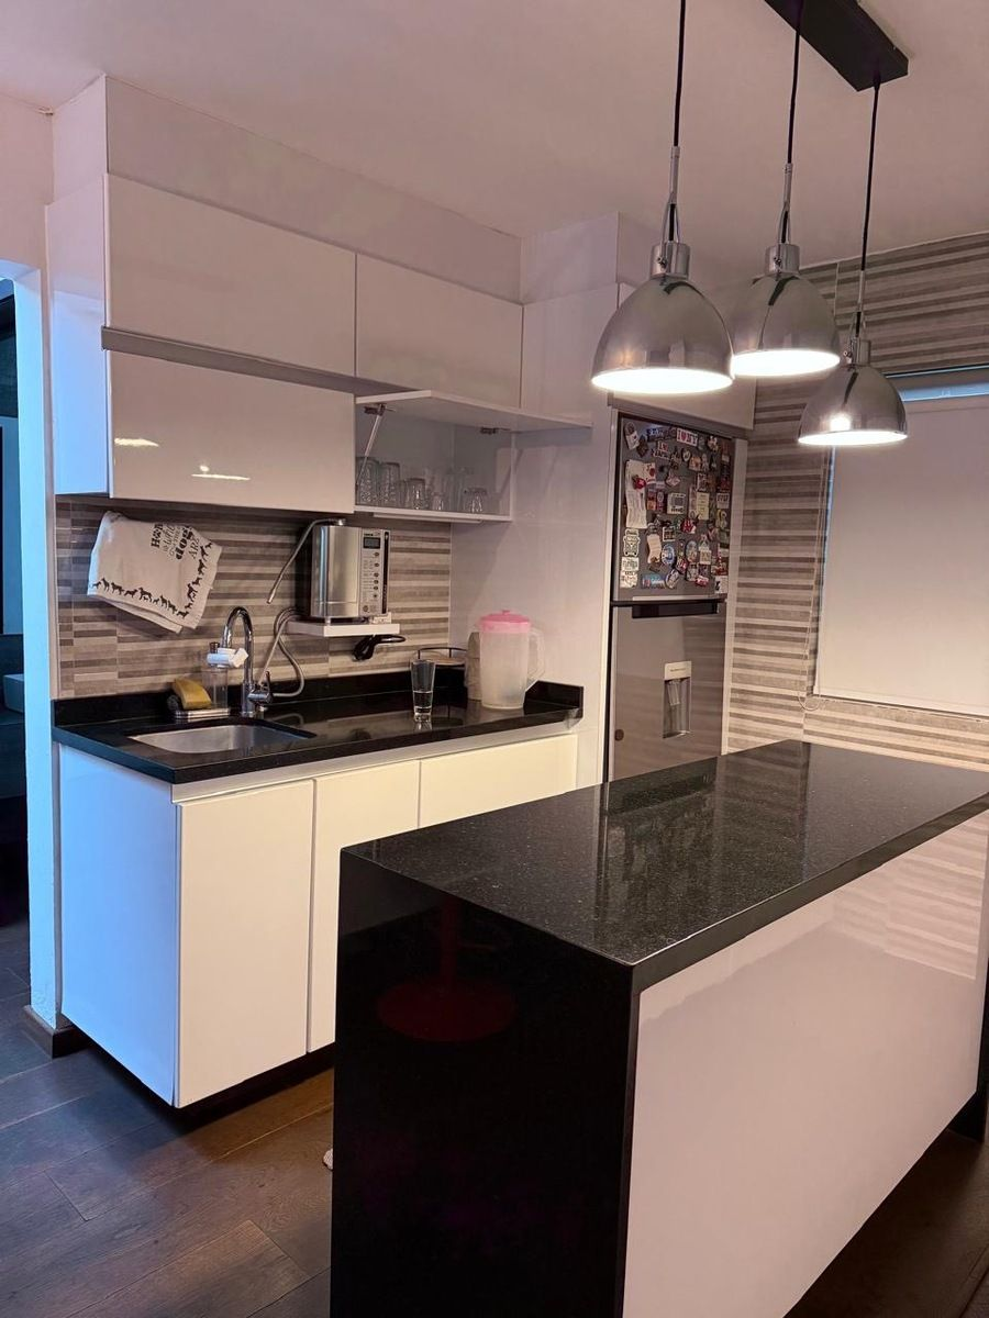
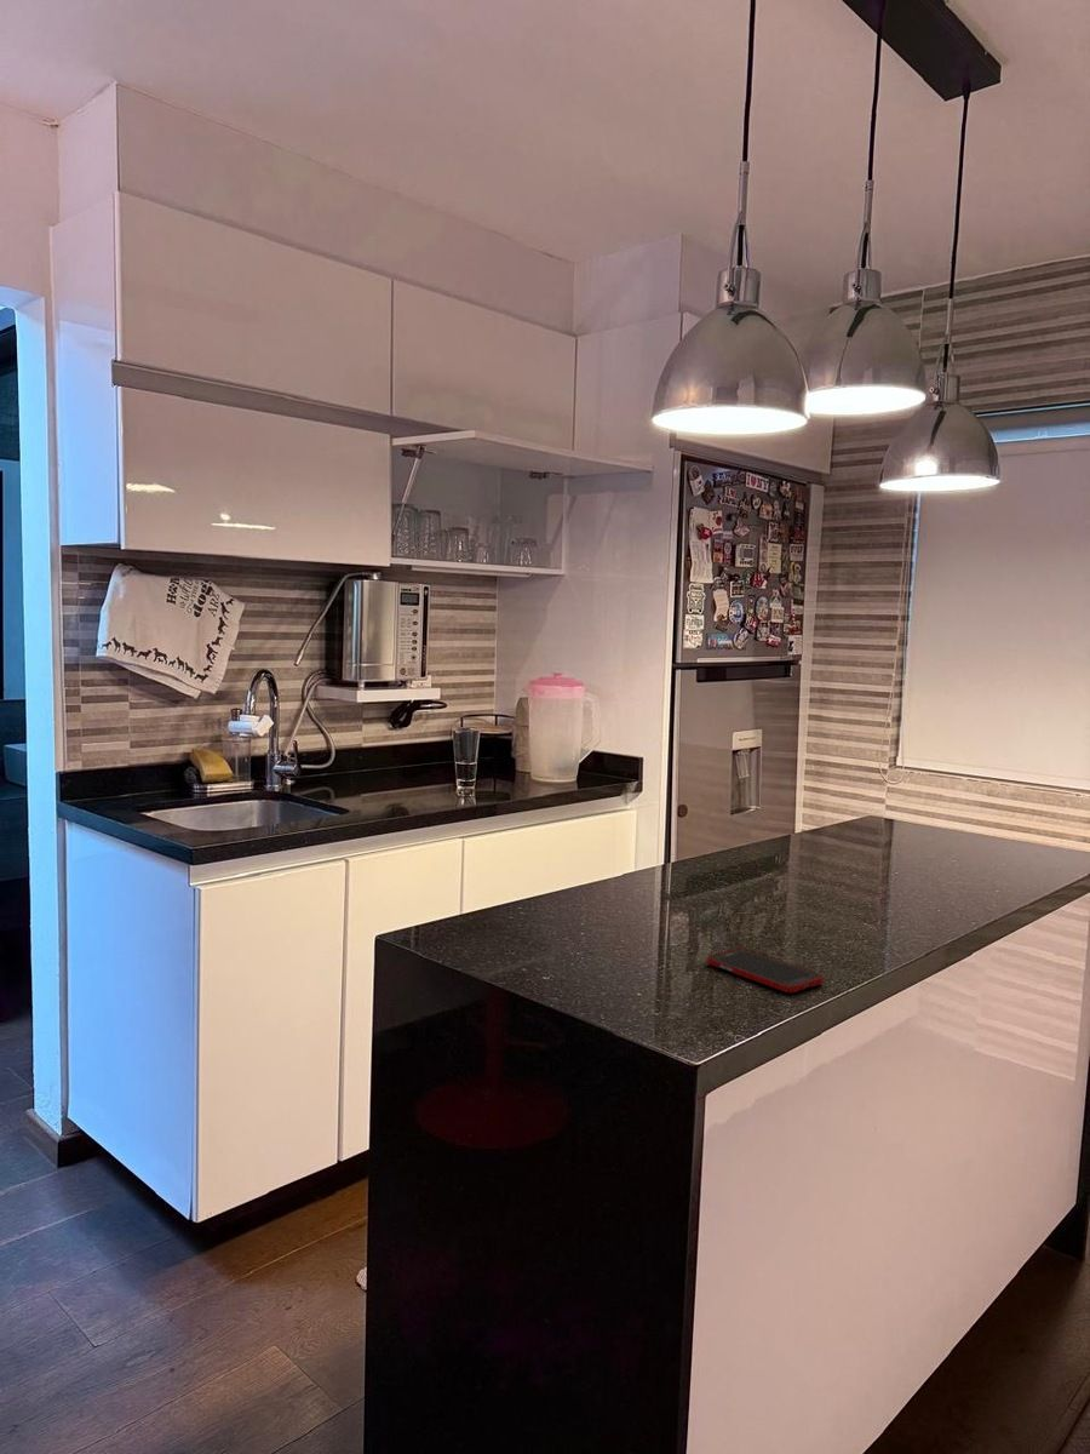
+ cell phone [706,948,825,994]
